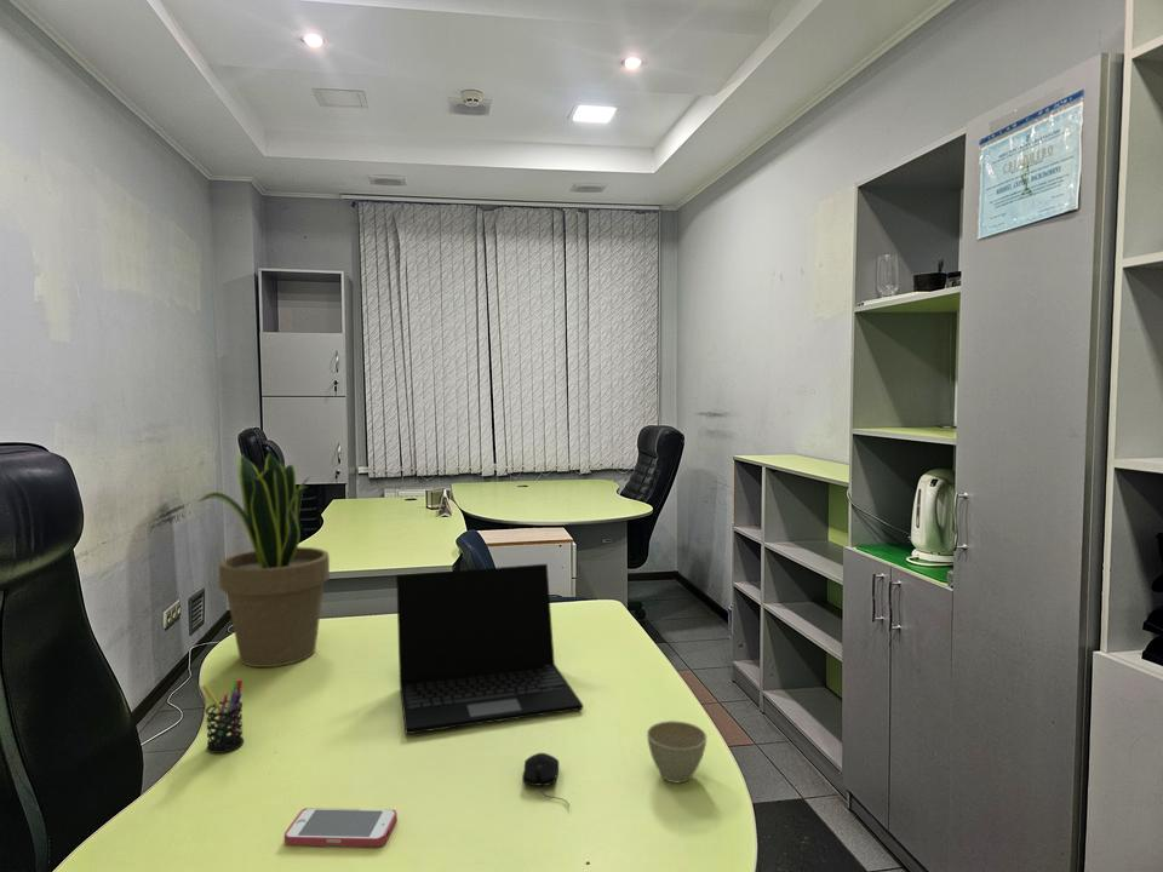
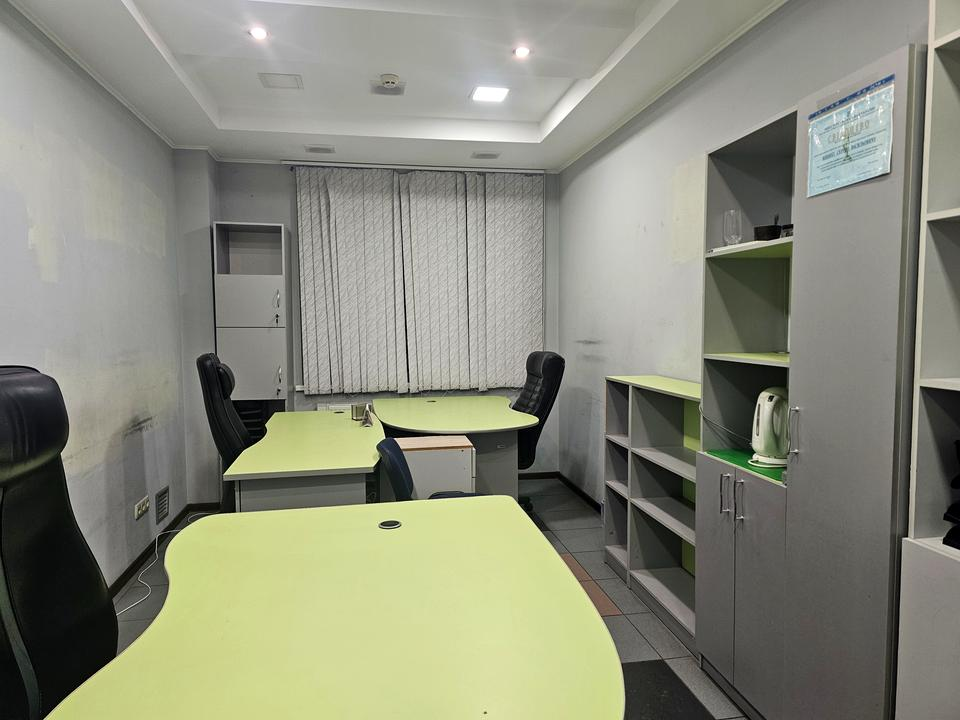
- laptop [395,563,584,735]
- potted plant [197,451,331,669]
- flower pot [646,719,707,784]
- computer mouse [521,752,571,808]
- smartphone [283,807,399,848]
- pen holder [201,678,245,755]
